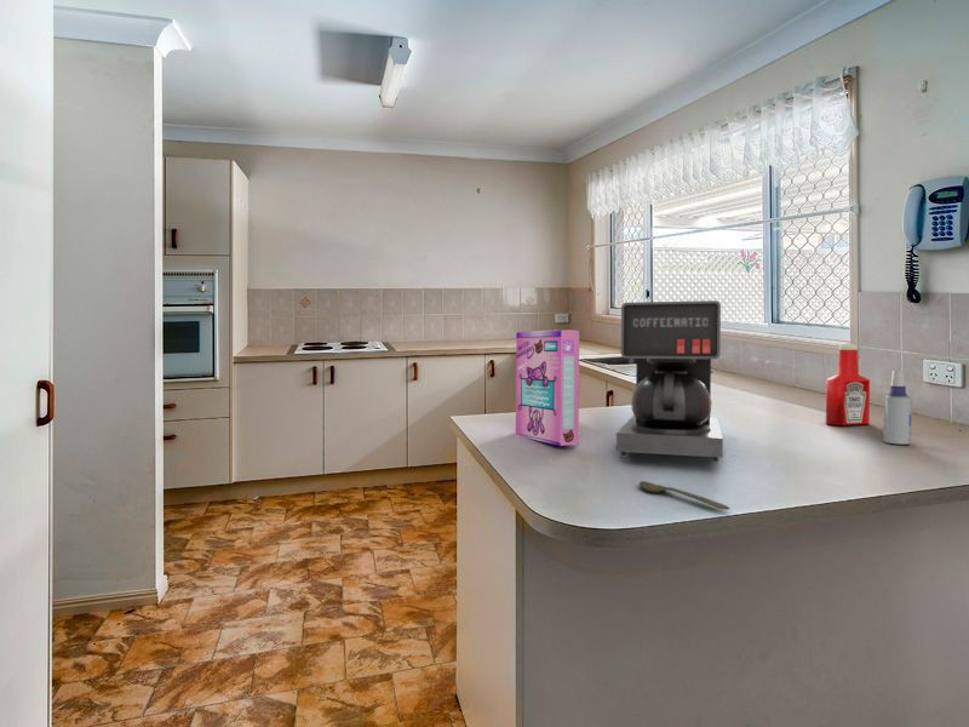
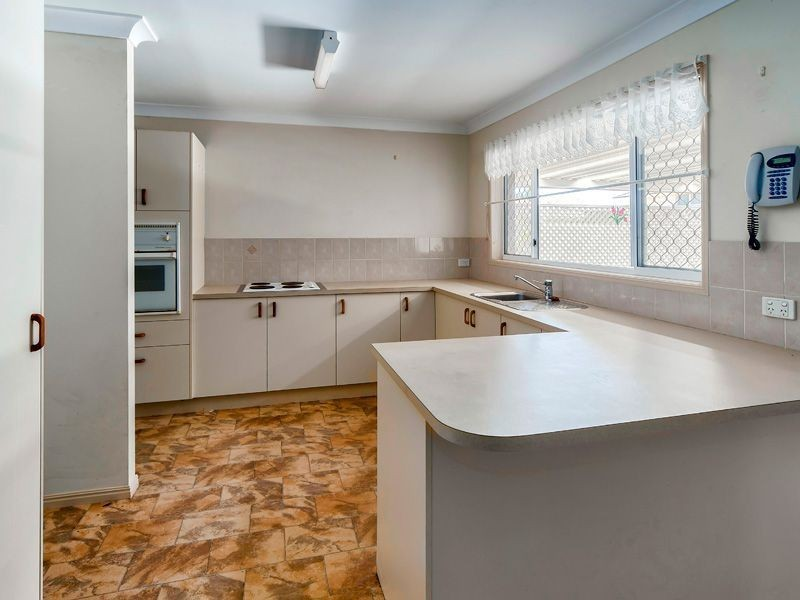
- spoon [638,480,730,511]
- coffee maker [615,299,724,463]
- cereal box [515,328,580,447]
- soap bottle [825,343,871,427]
- spray bottle [882,370,913,445]
